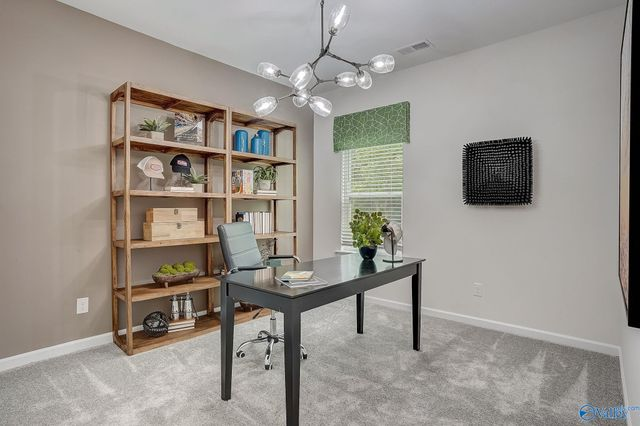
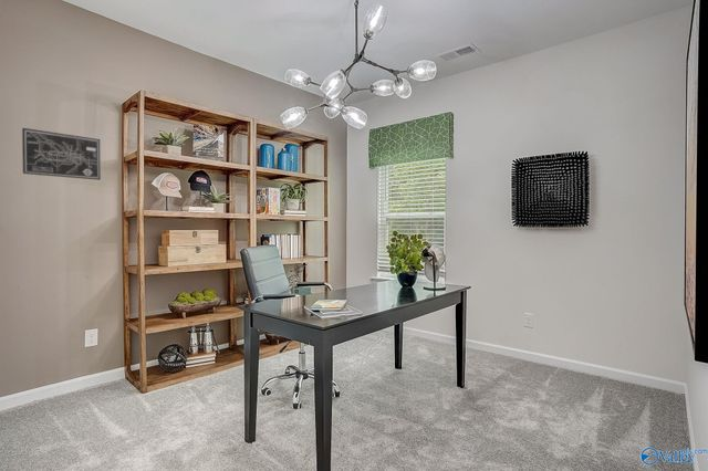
+ wall art [21,127,102,181]
